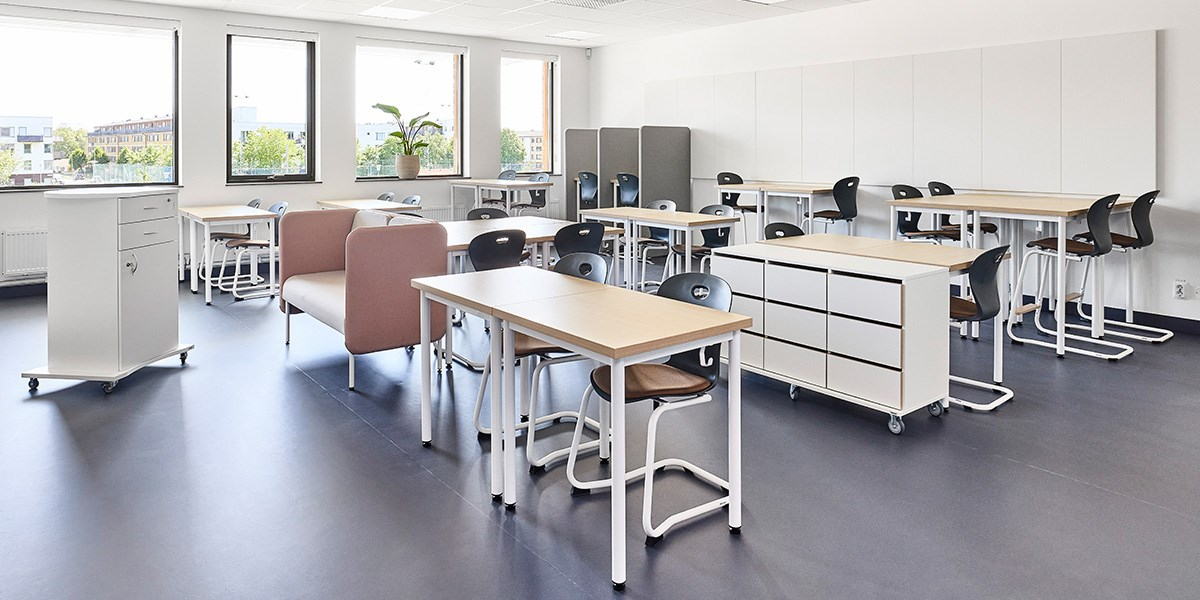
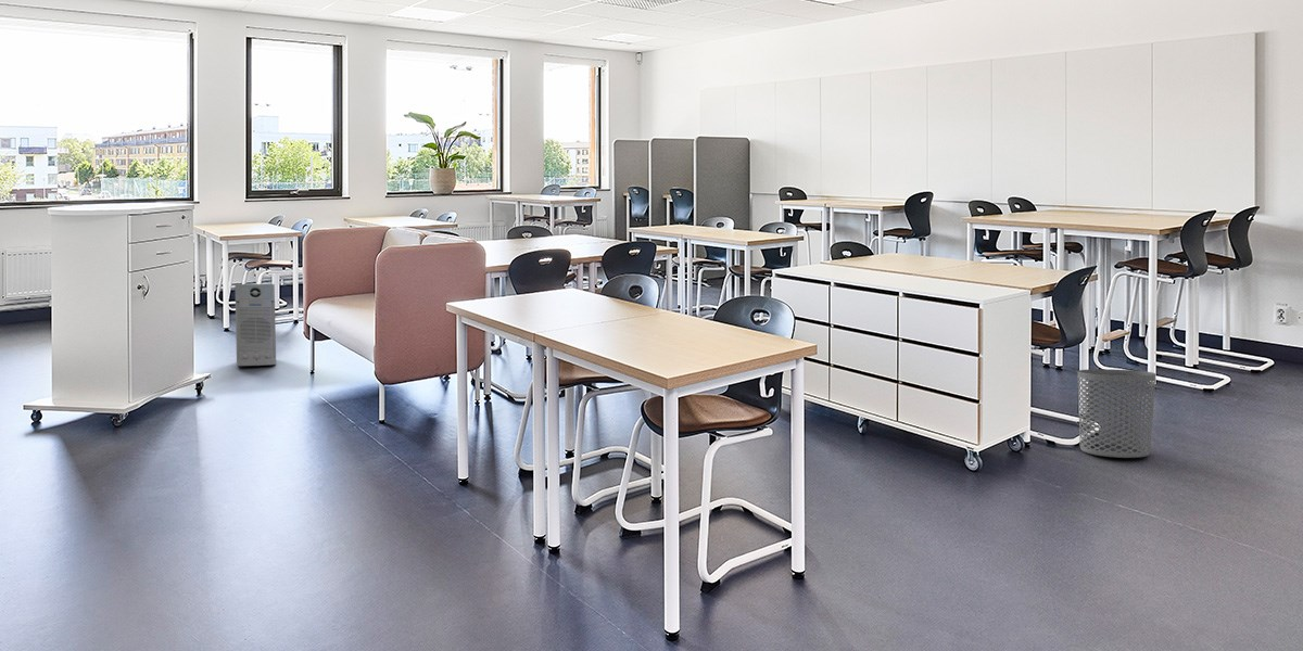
+ air purifier [233,283,277,367]
+ waste bin [1077,368,1156,459]
